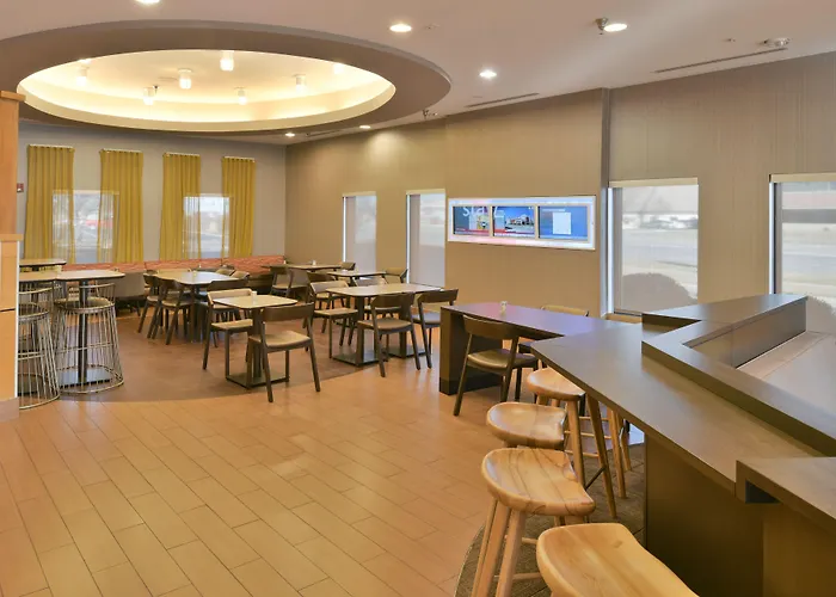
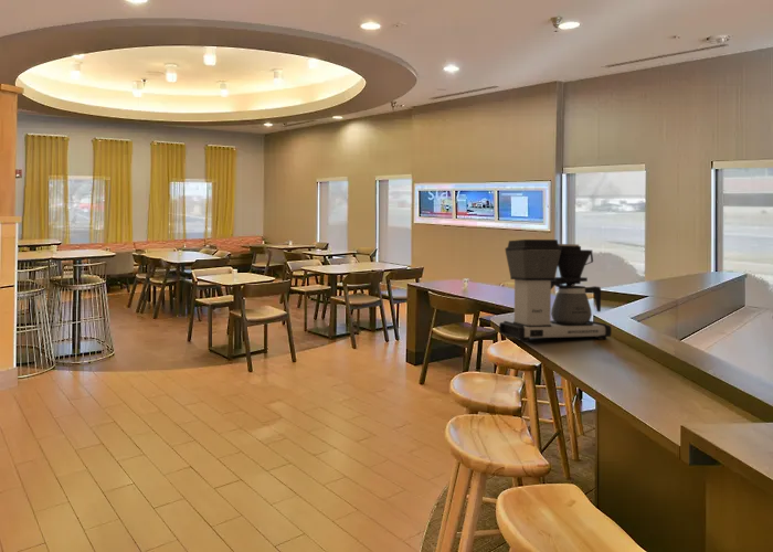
+ coffee maker [498,238,613,343]
